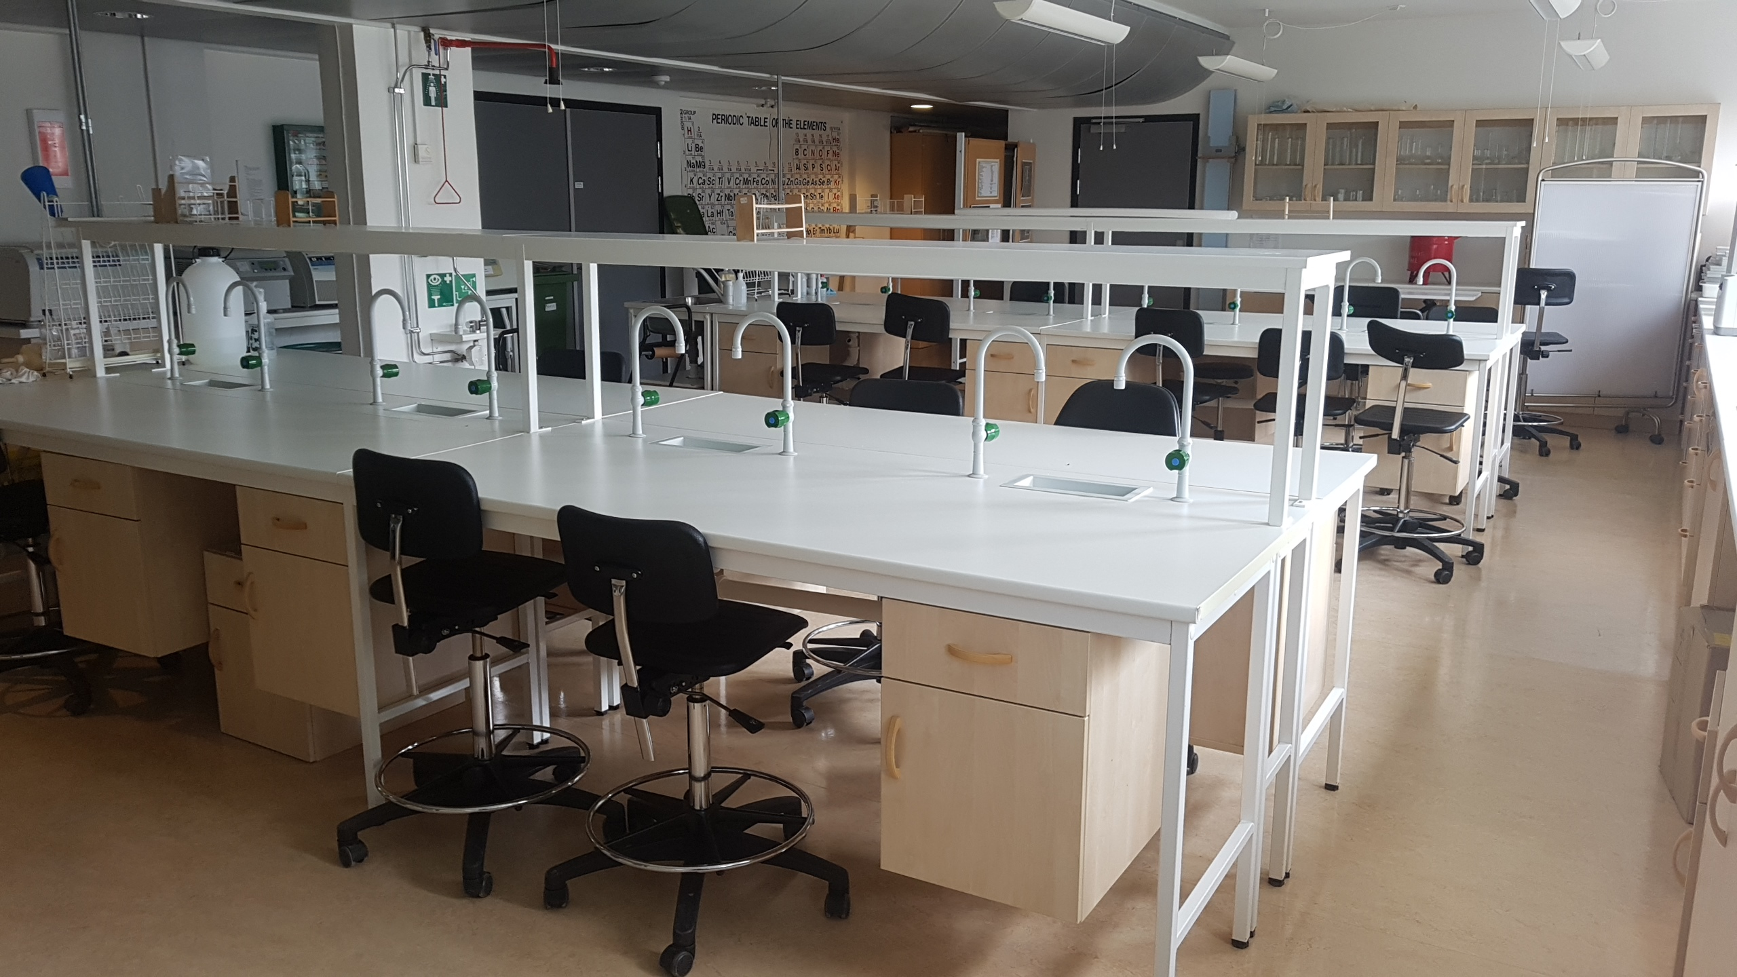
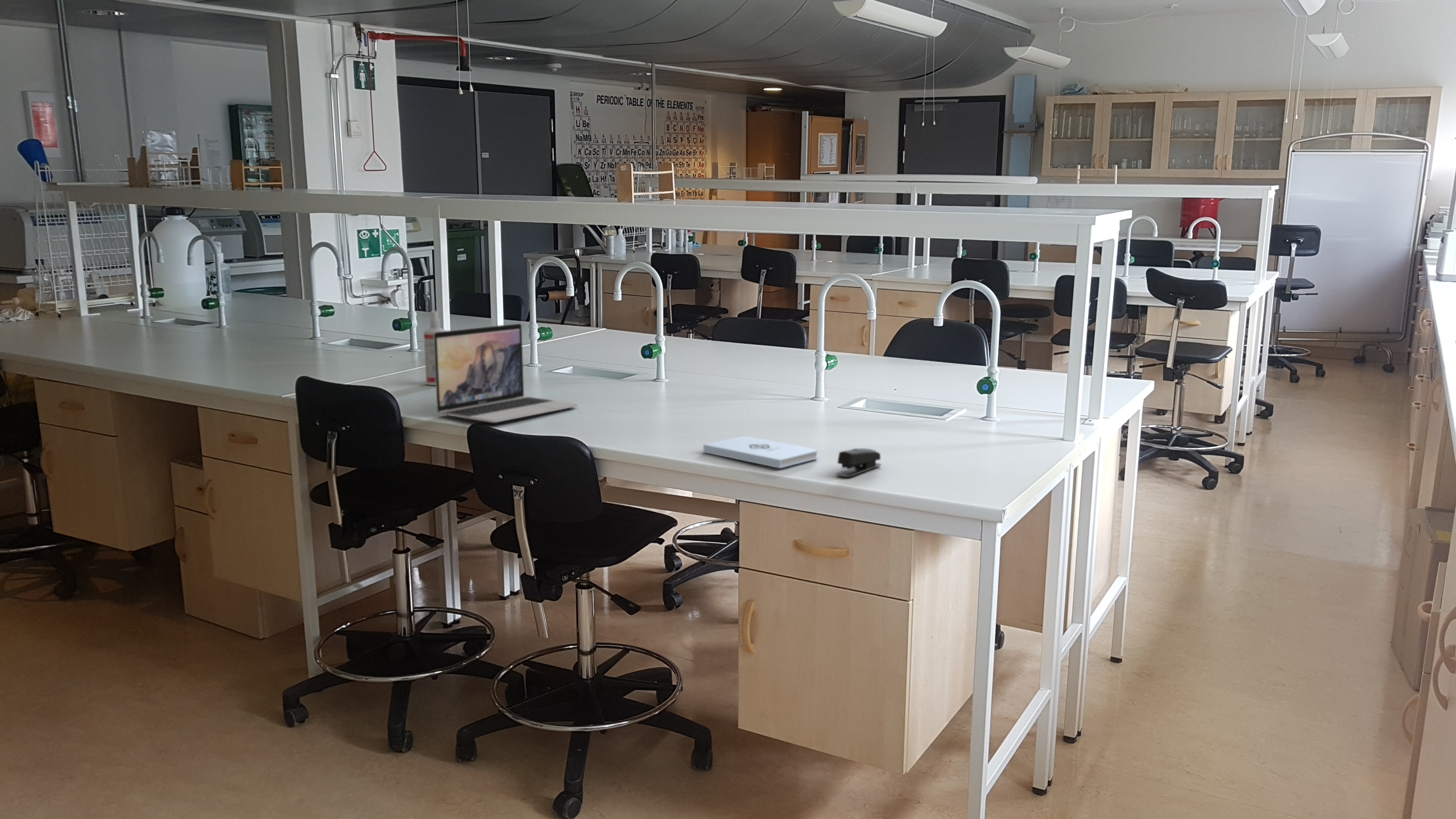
+ spray bottle [423,311,447,386]
+ laptop [433,323,578,423]
+ stapler [835,448,882,478]
+ notepad [703,436,818,469]
